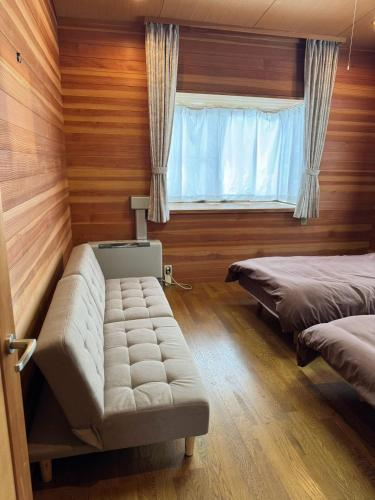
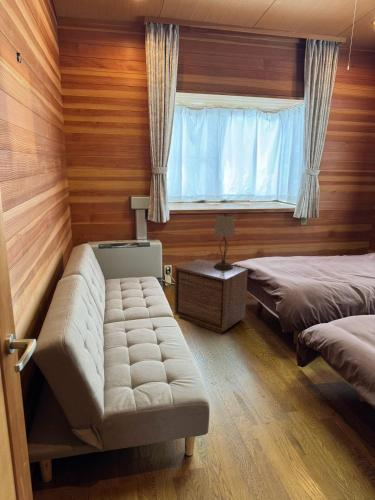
+ table lamp [213,213,236,270]
+ nightstand [174,258,249,334]
